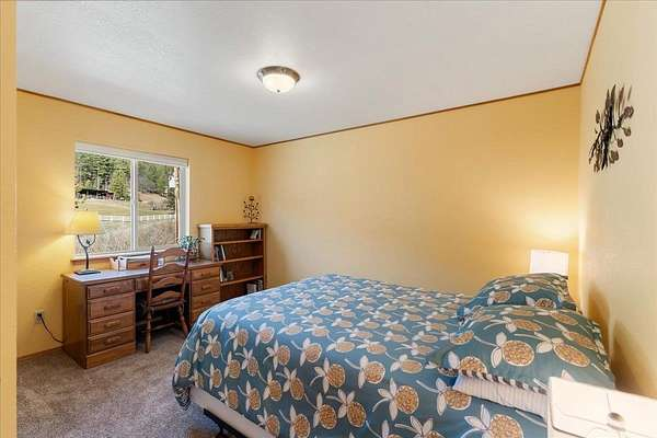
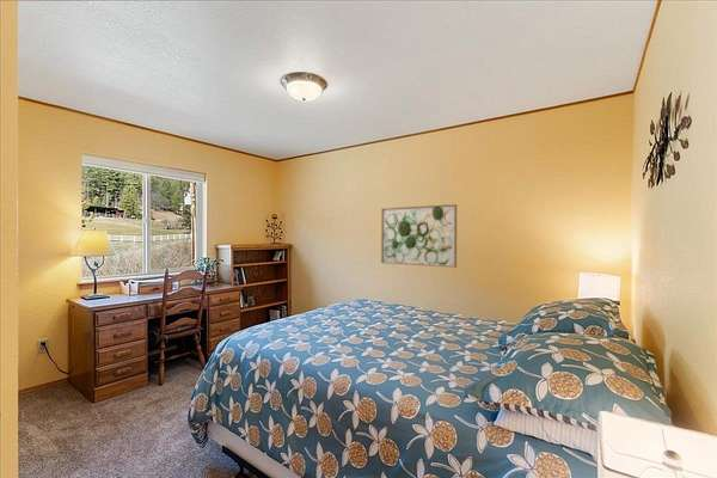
+ wall art [380,203,458,269]
